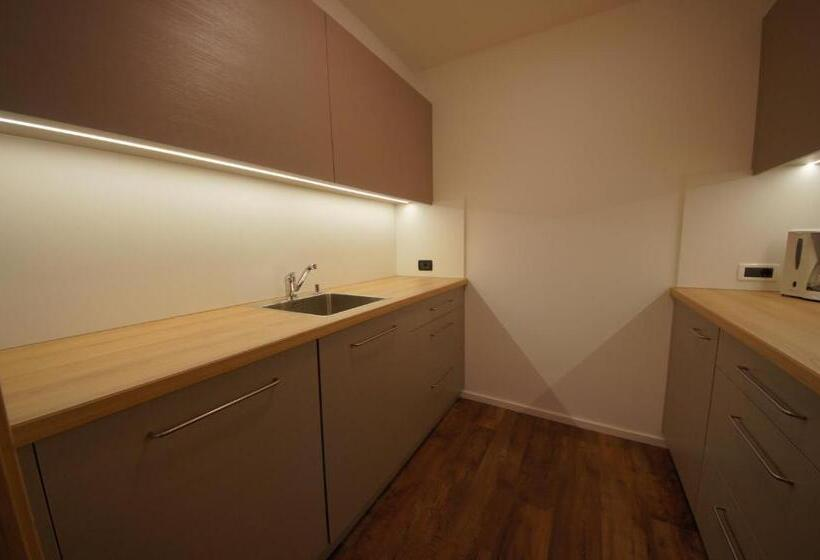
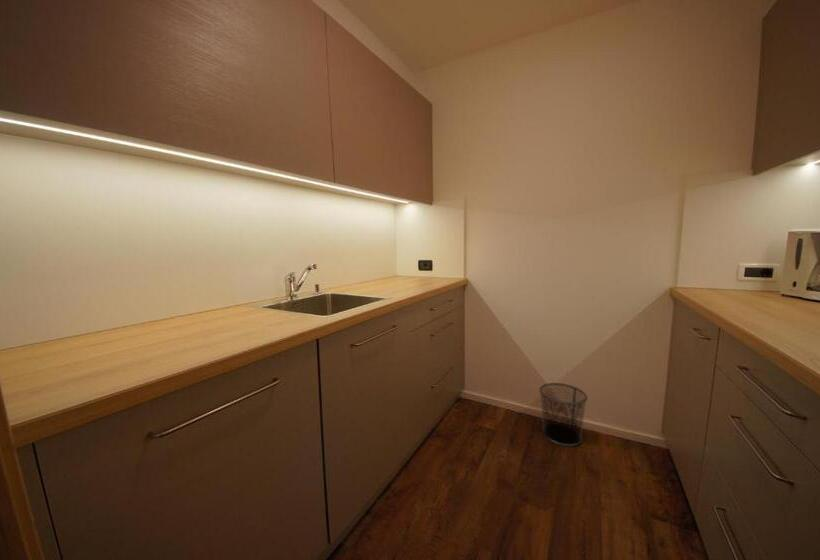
+ waste bin [538,382,588,447]
